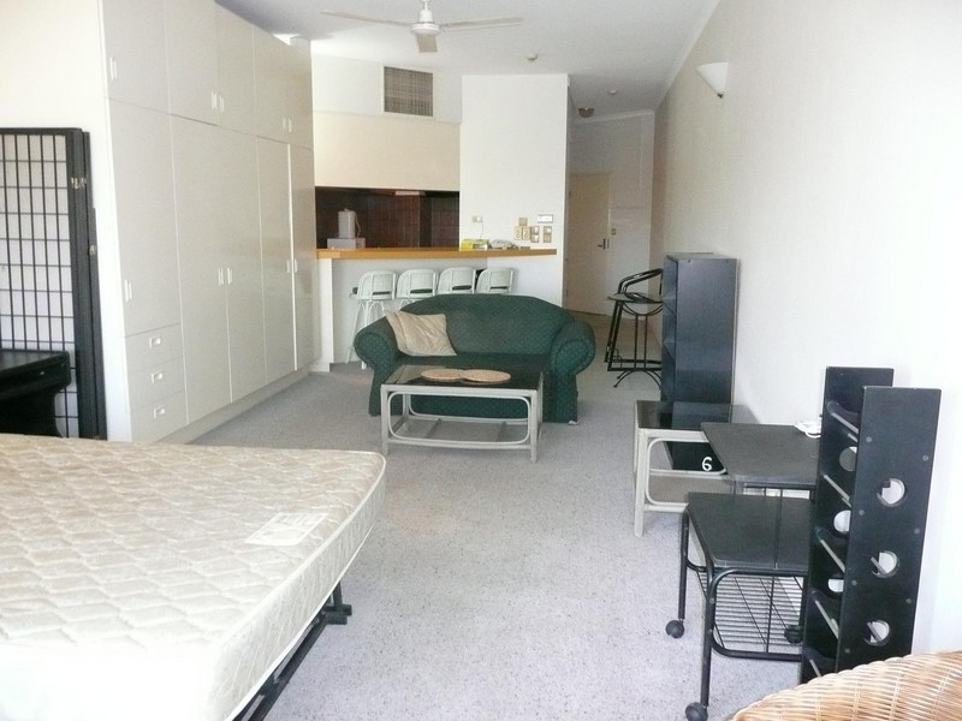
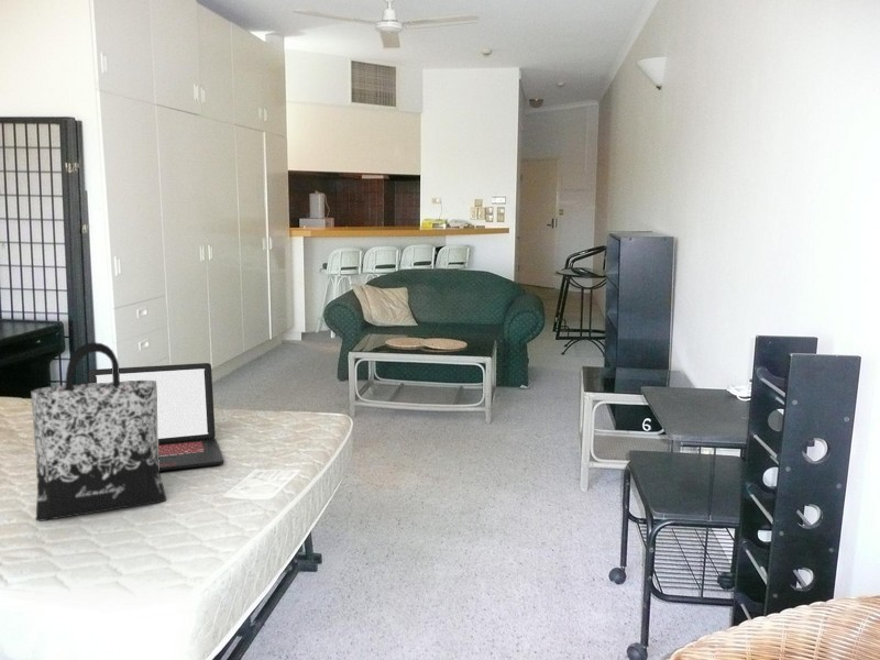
+ laptop [87,362,224,472]
+ tote bag [30,341,167,522]
